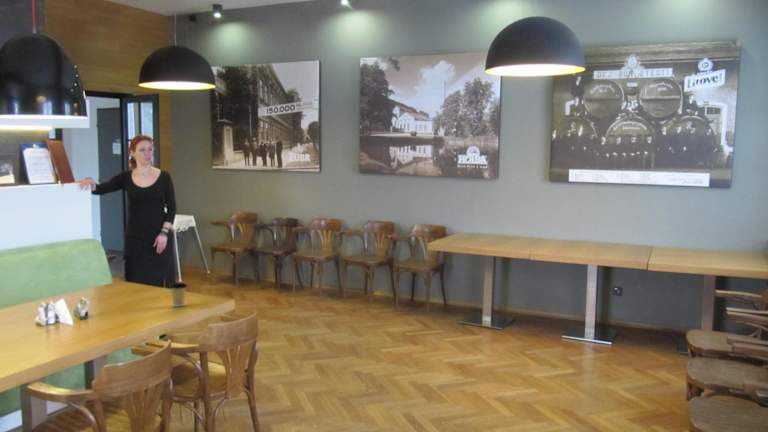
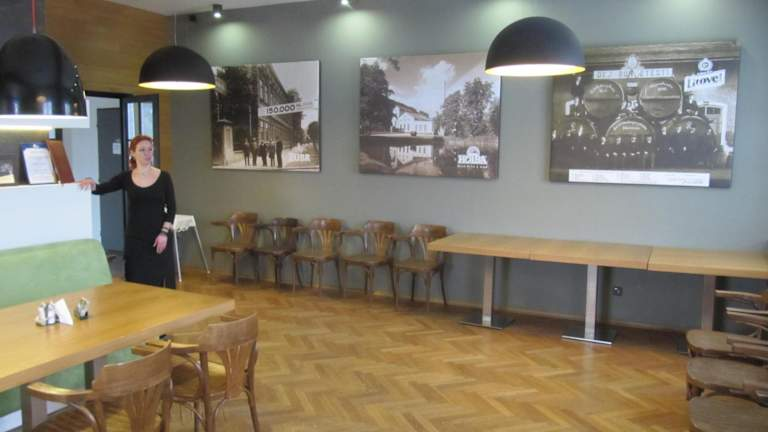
- coffee cup [168,282,188,307]
